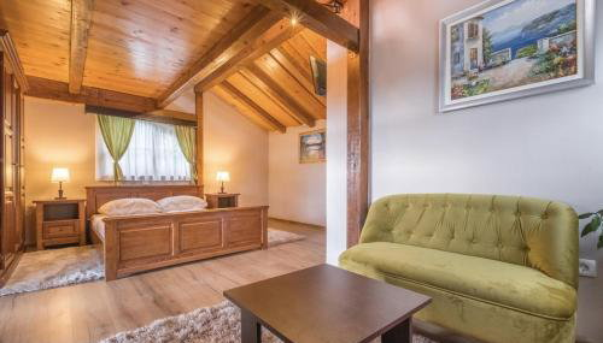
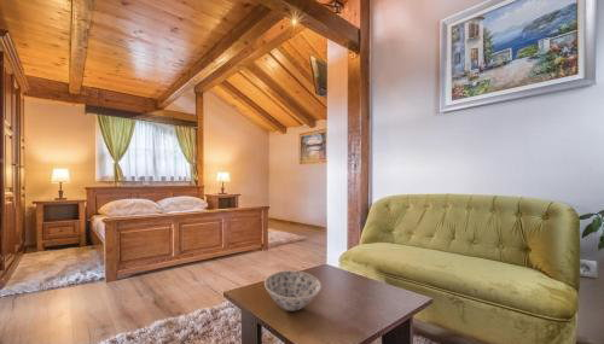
+ bowl [263,269,323,313]
